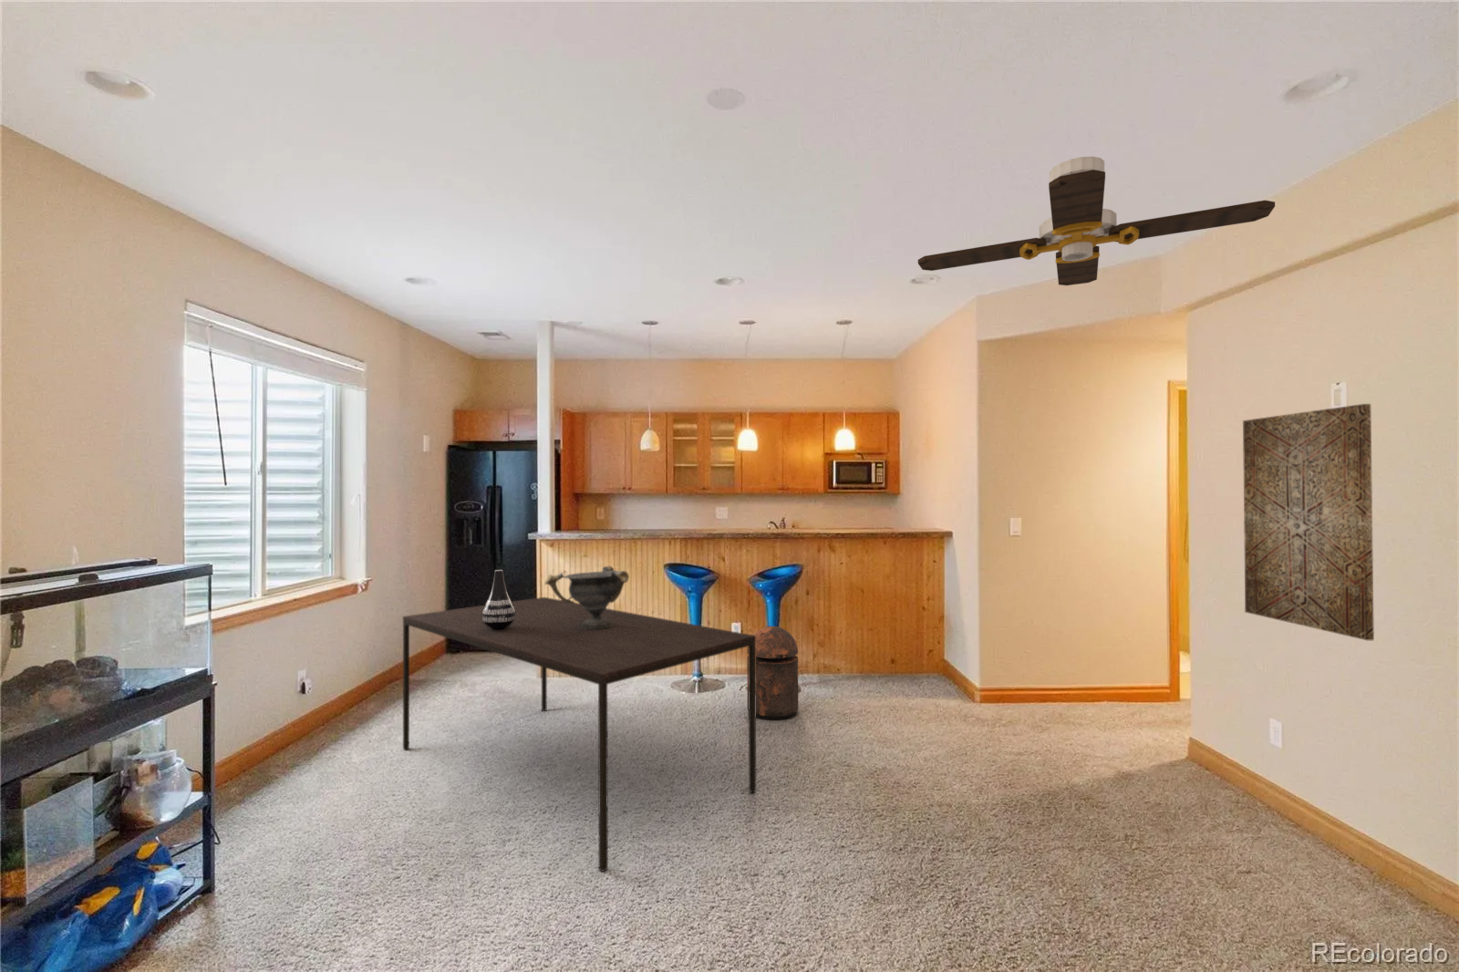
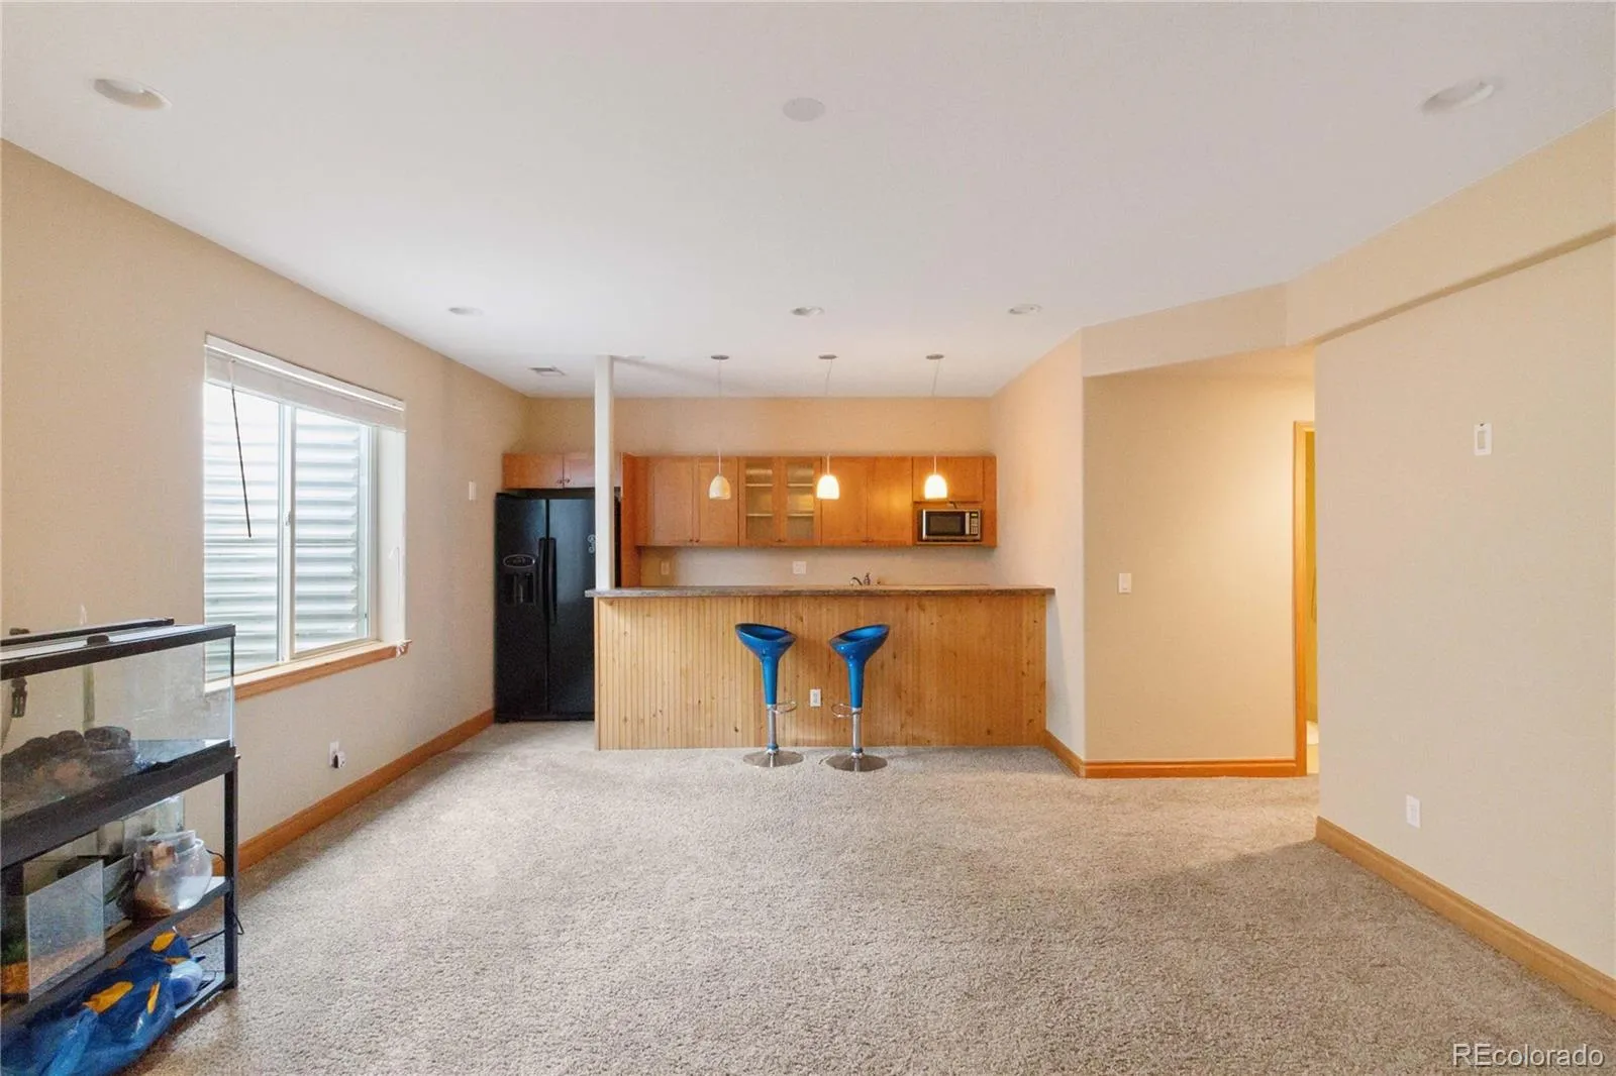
- dining table [402,597,757,872]
- vase [483,568,515,630]
- decorative bowl [543,565,630,629]
- trash can [746,626,798,721]
- wall art [1242,404,1375,641]
- ceiling fan [918,156,1276,286]
